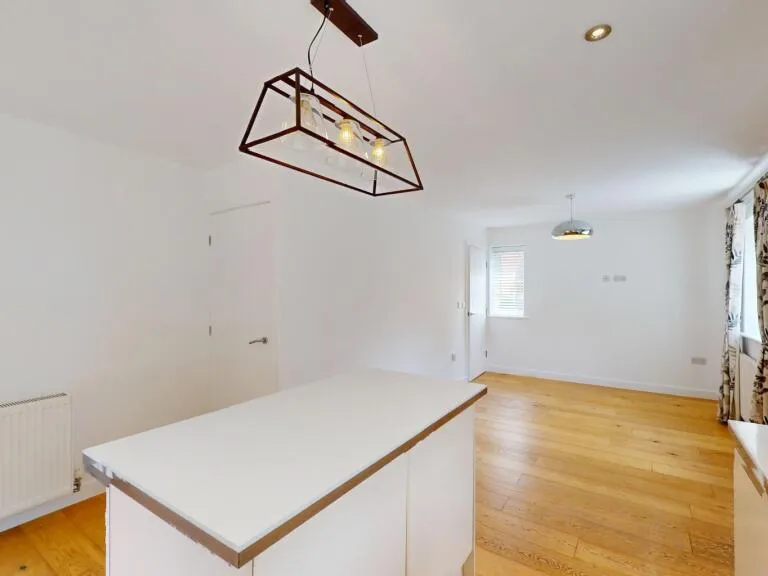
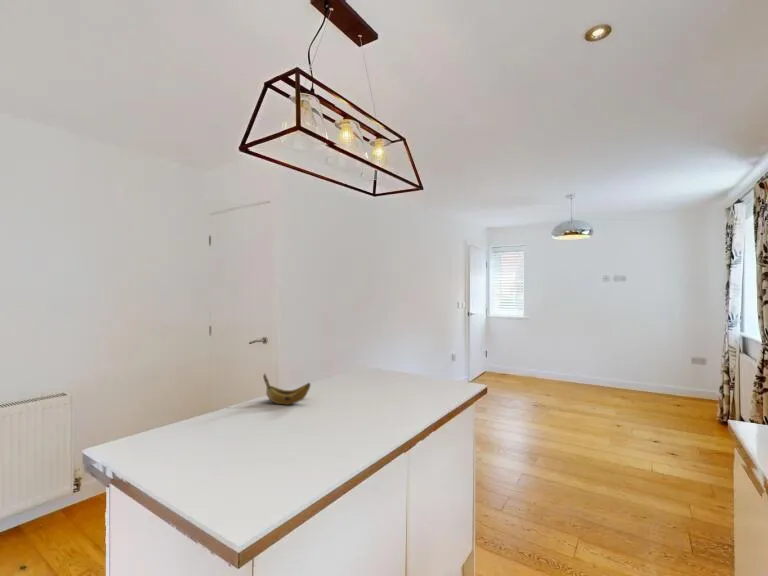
+ banana [262,372,312,406]
